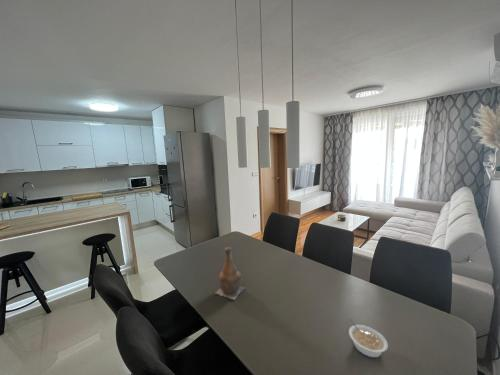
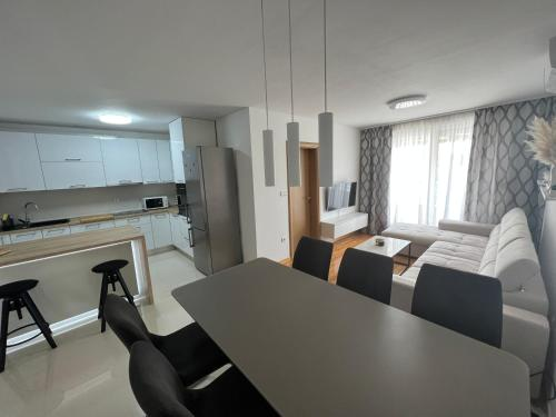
- legume [348,317,389,359]
- bottle [214,246,246,301]
